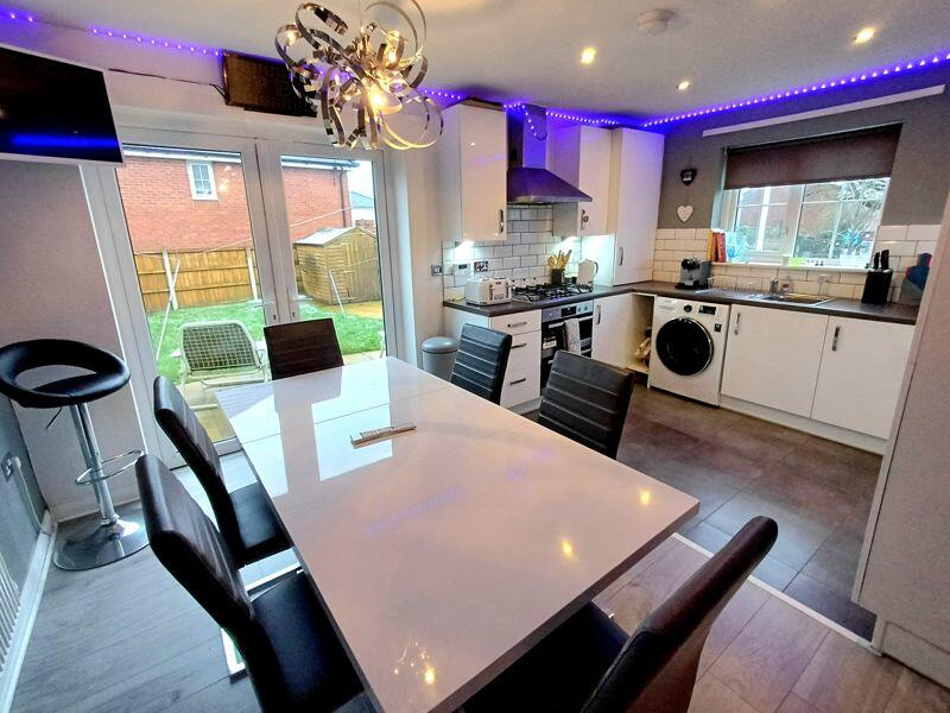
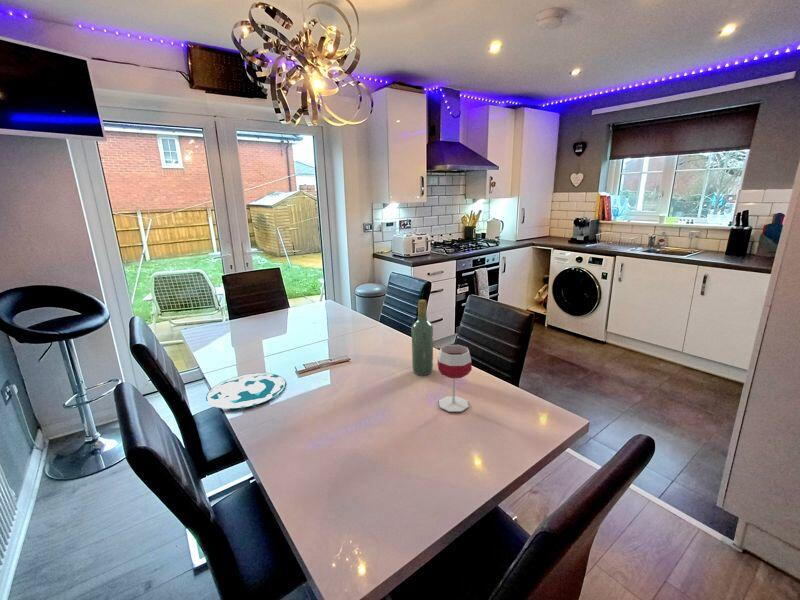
+ plate [205,372,287,410]
+ wineglass [436,344,473,413]
+ wine bottle [411,299,434,376]
